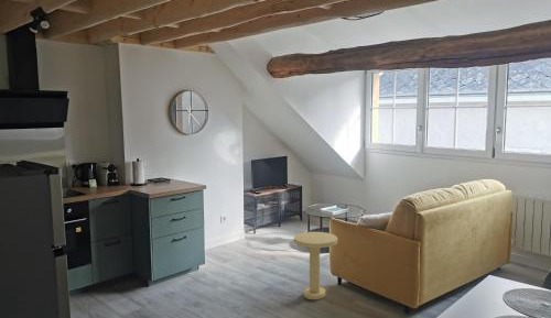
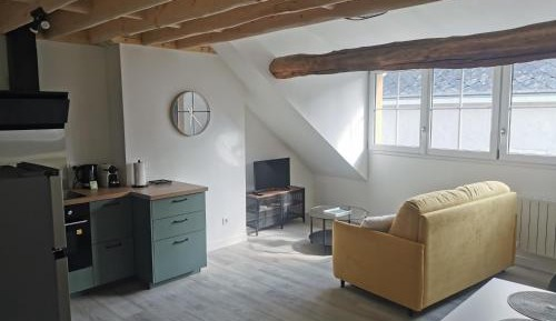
- side table [293,231,338,300]
